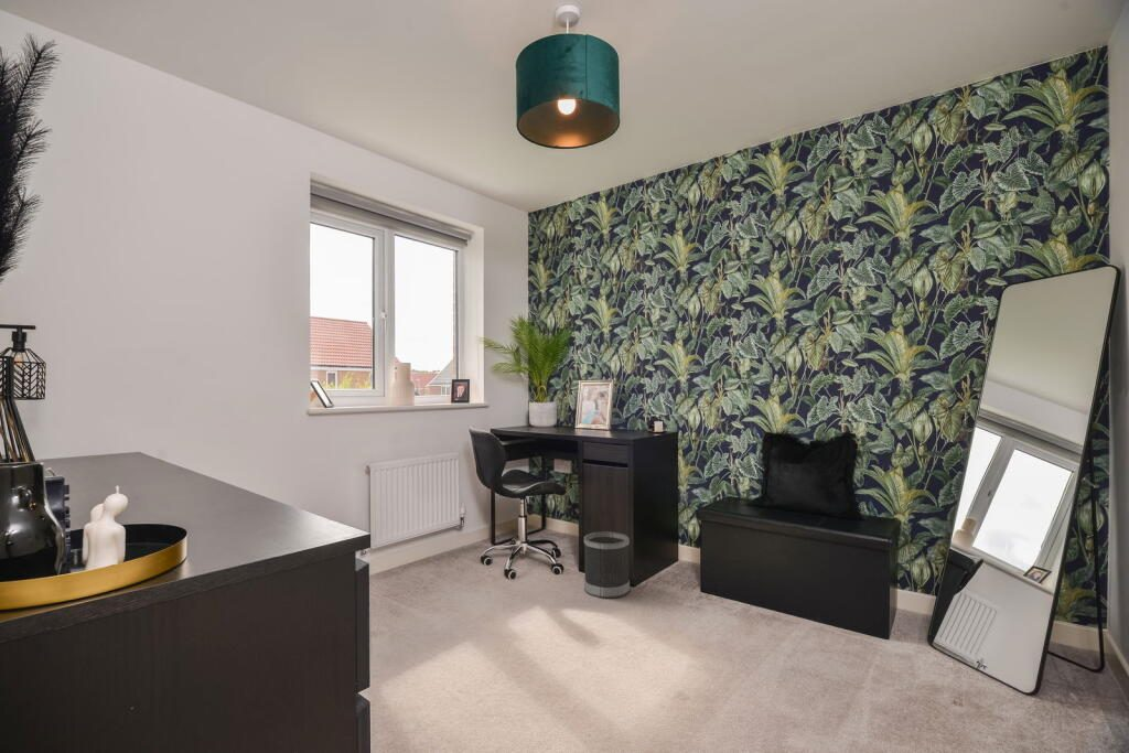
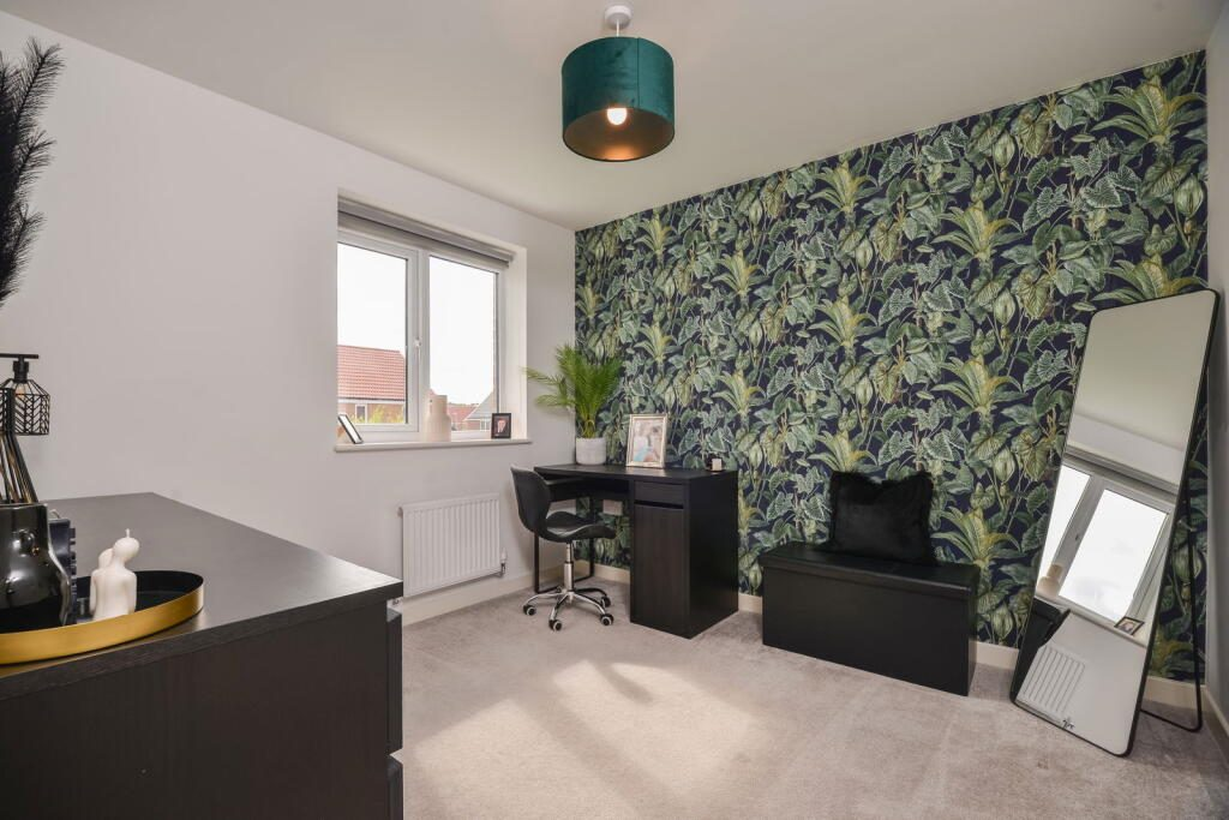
- wastebasket [583,530,631,600]
